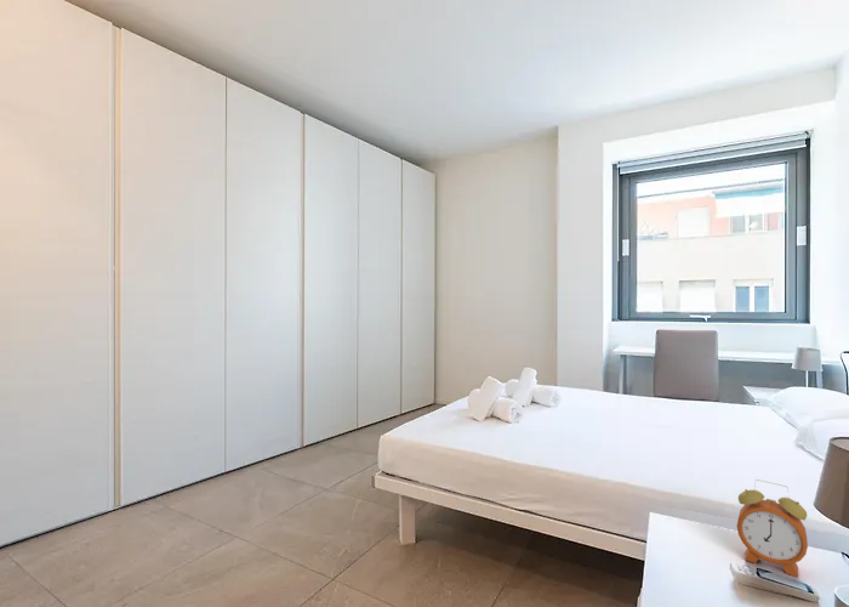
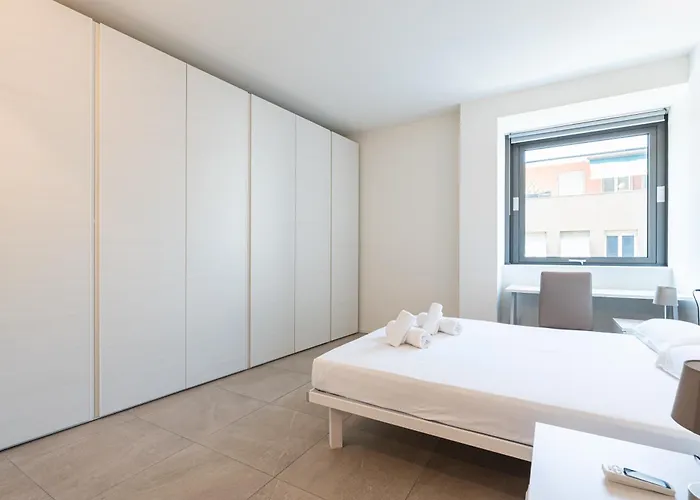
- alarm clock [736,478,809,578]
